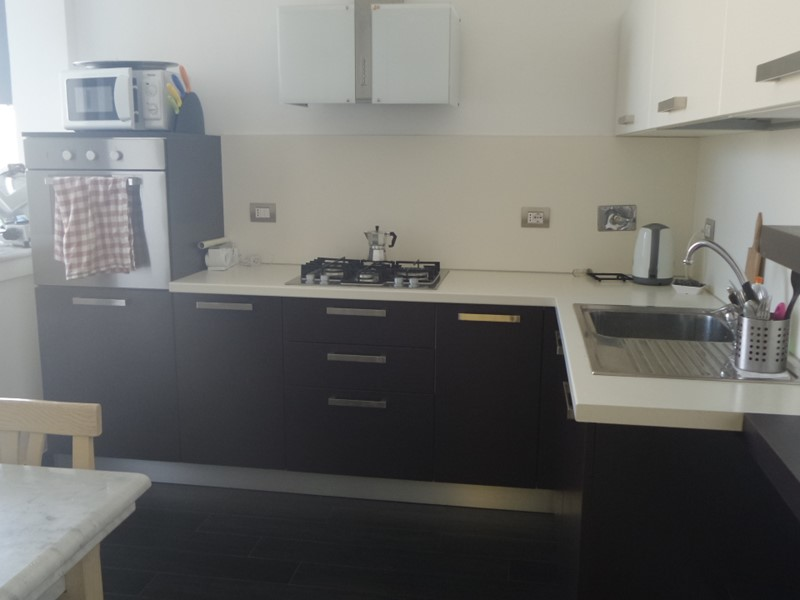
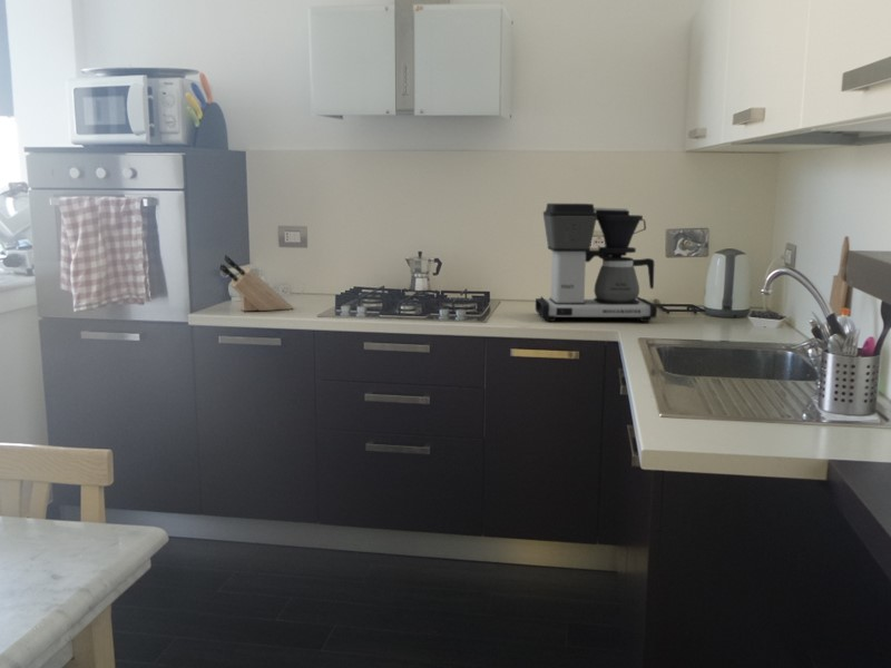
+ coffee maker [535,203,658,323]
+ knife block [218,254,294,312]
